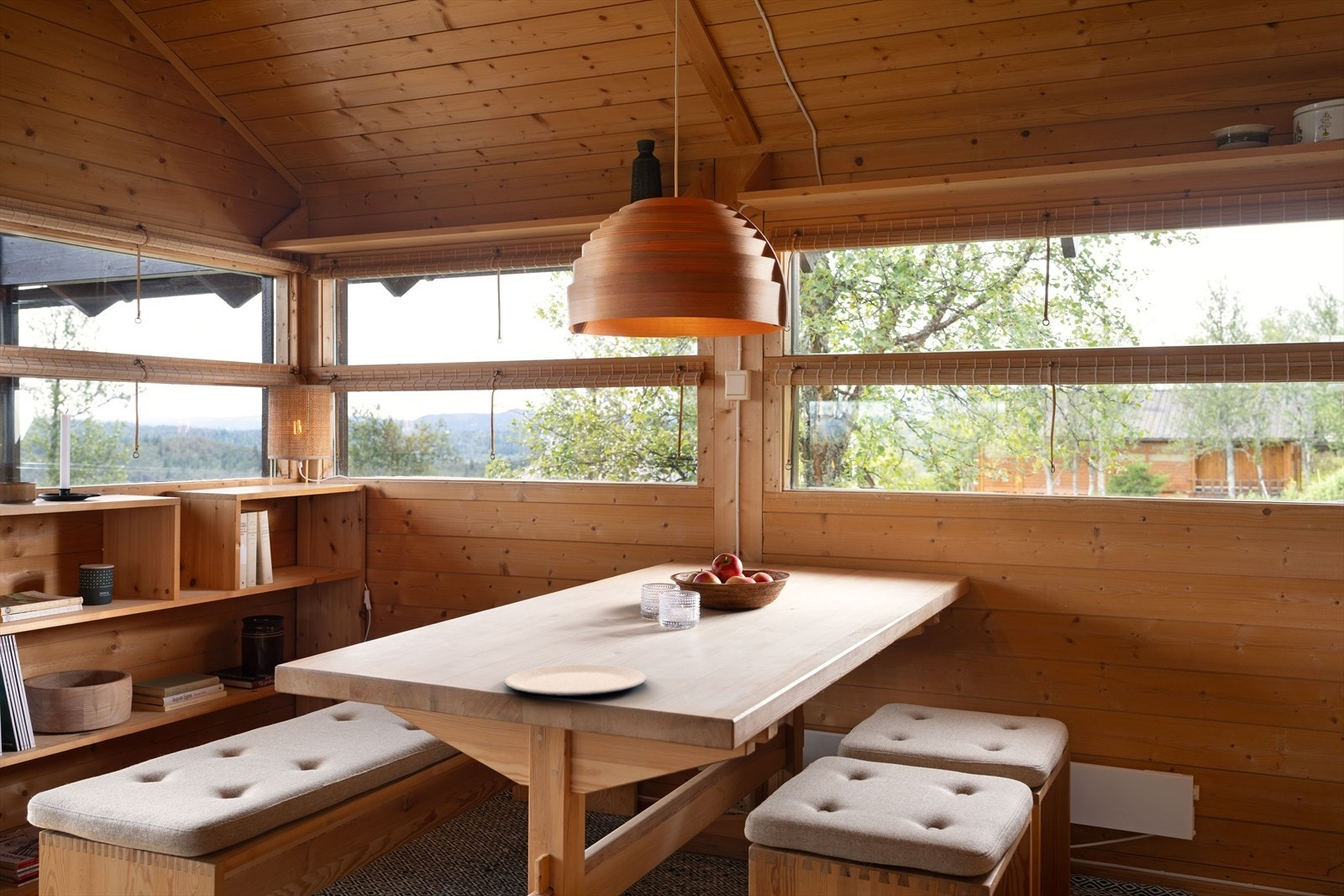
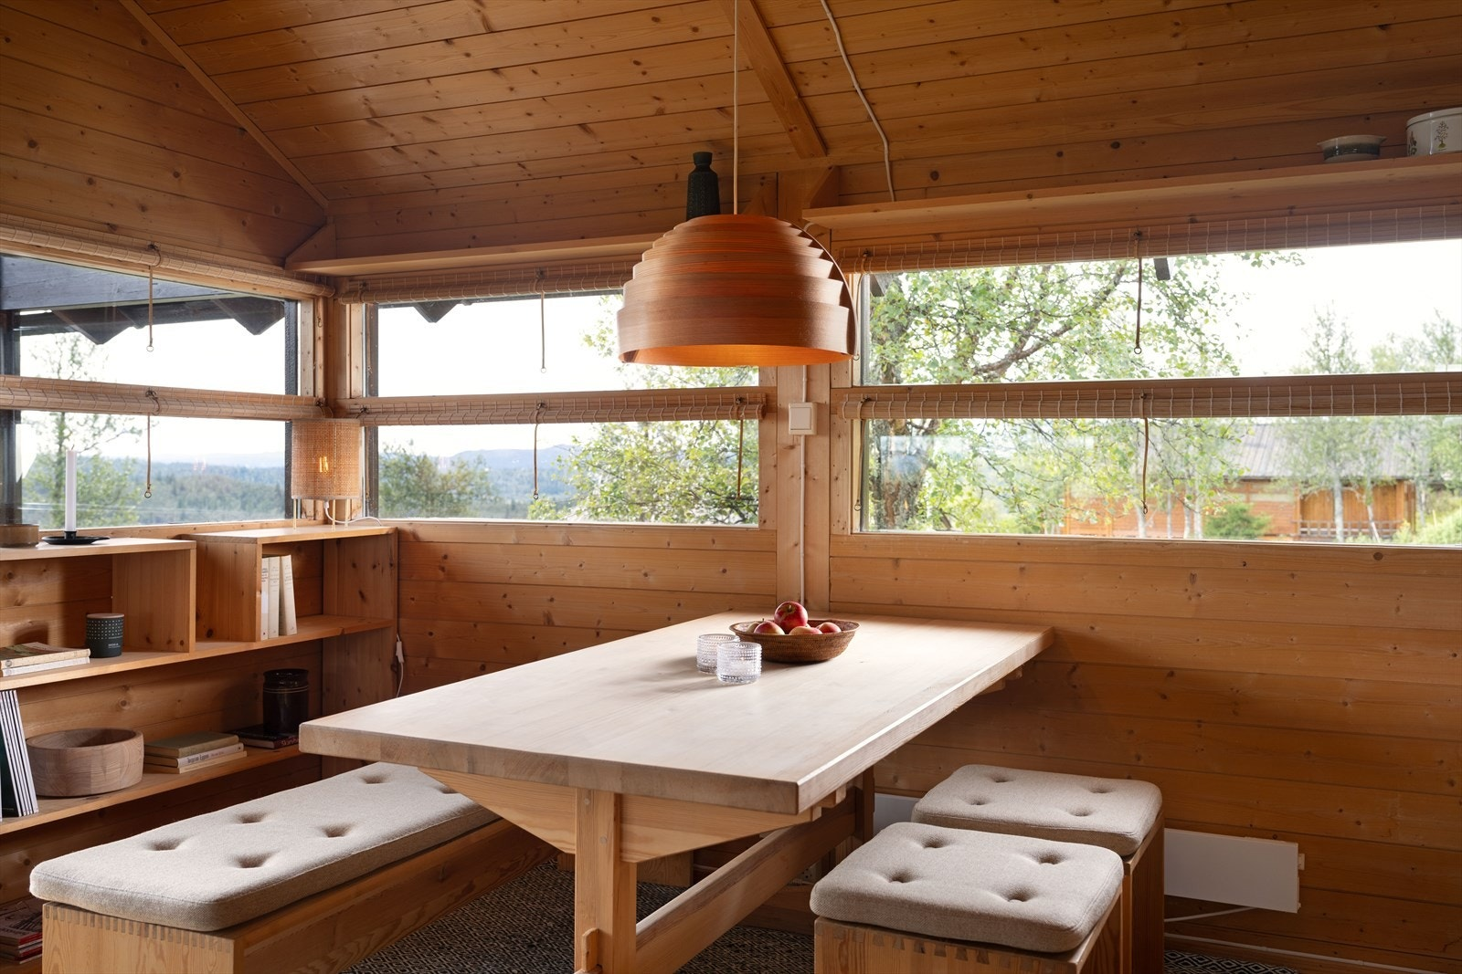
- plate [504,663,647,697]
